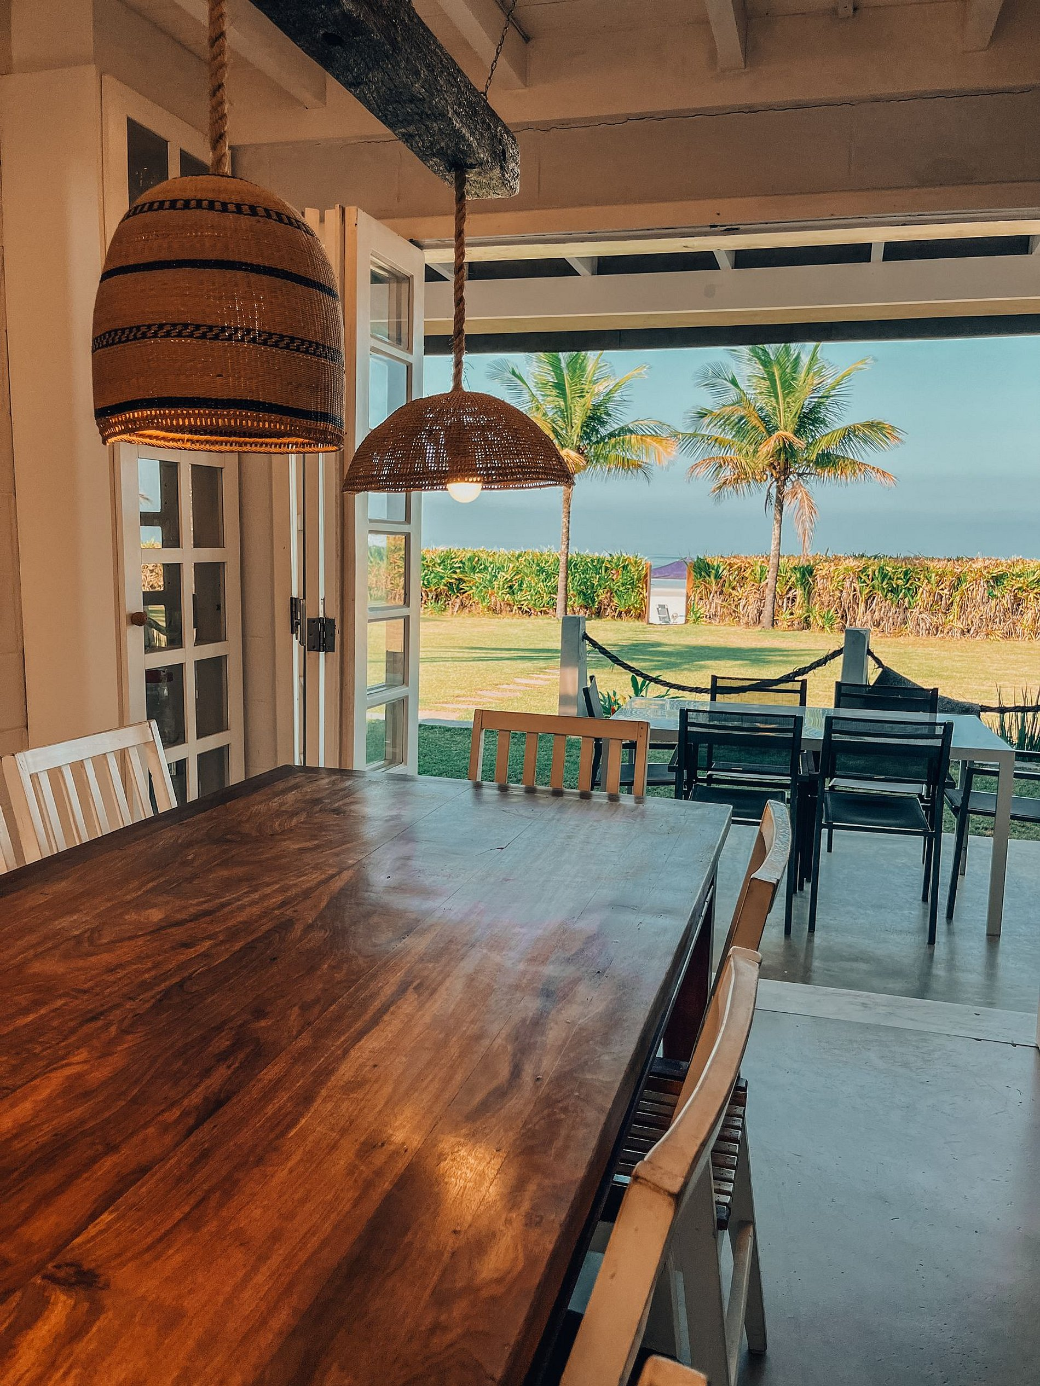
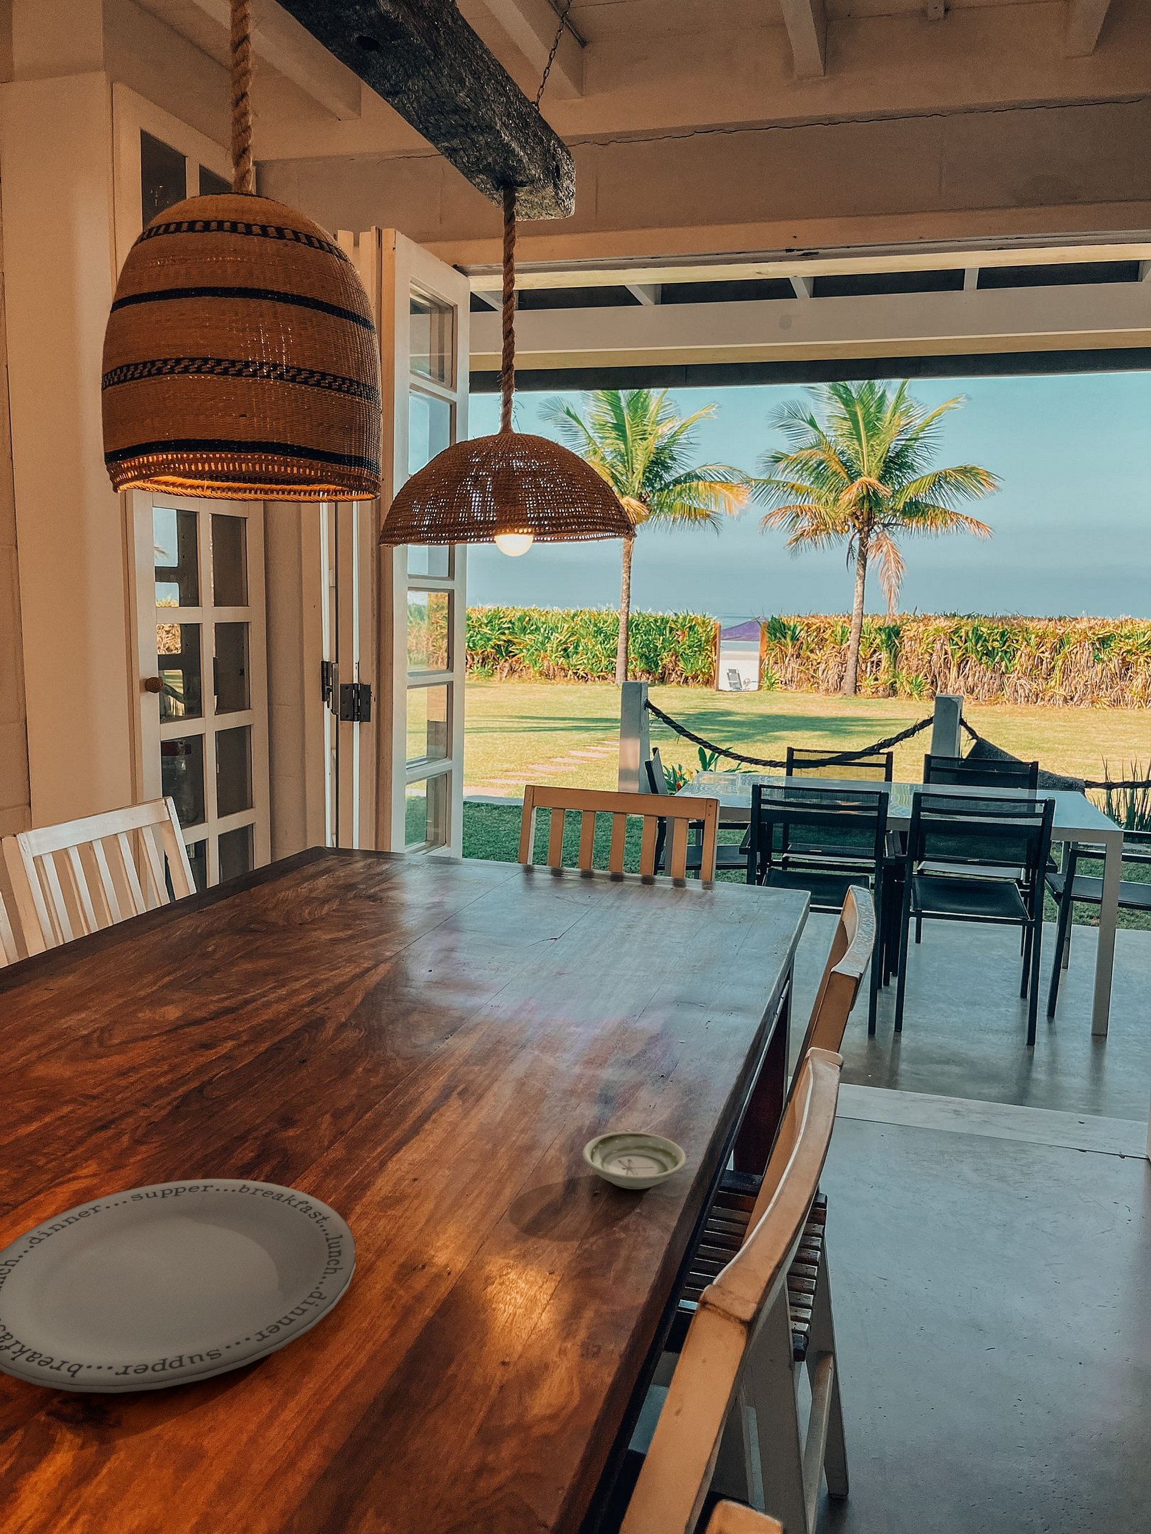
+ saucer [583,1130,687,1189]
+ plate [0,1177,357,1394]
